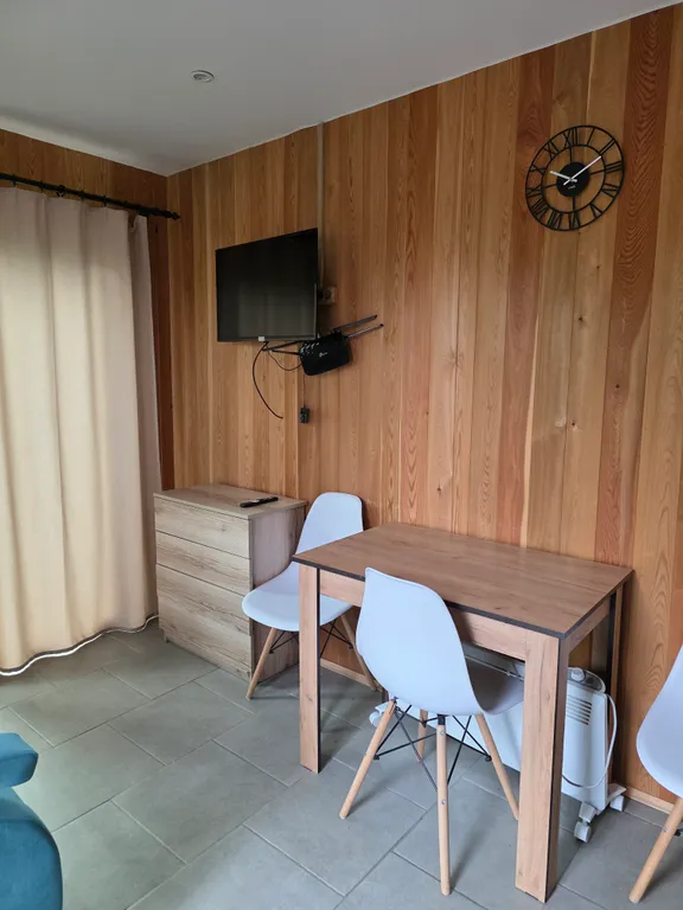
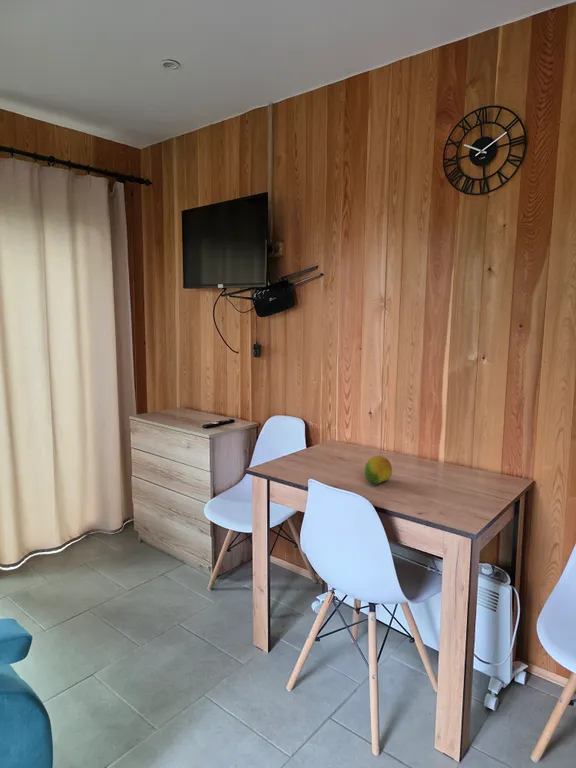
+ fruit [363,455,393,485]
